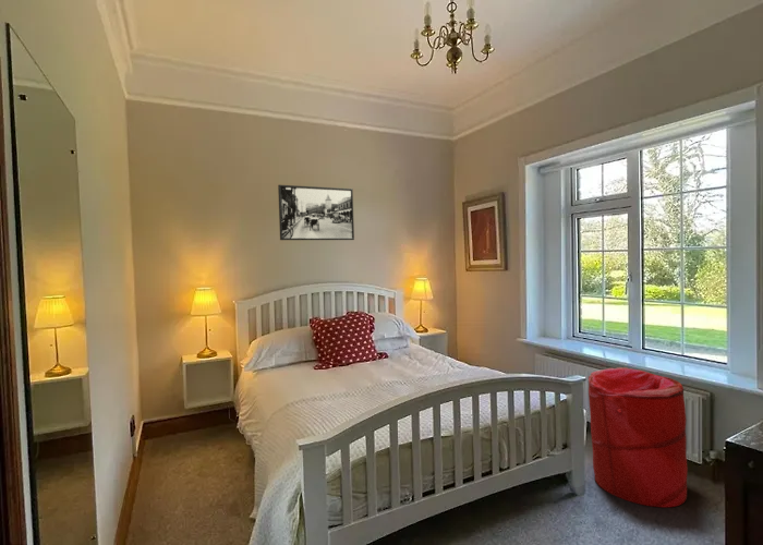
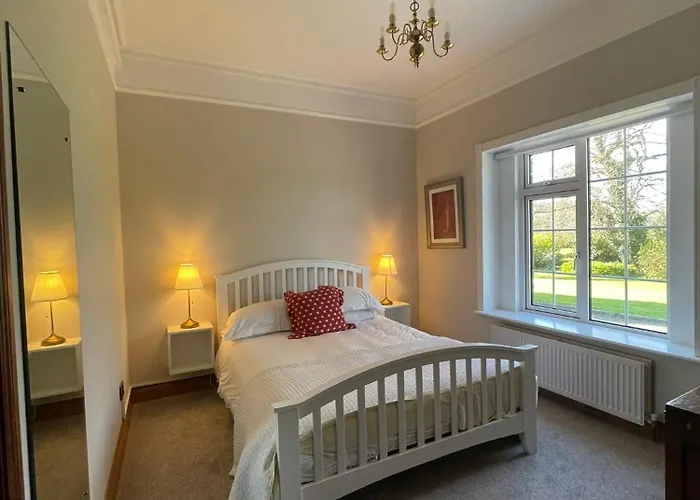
- laundry hamper [588,366,689,508]
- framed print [277,184,355,241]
